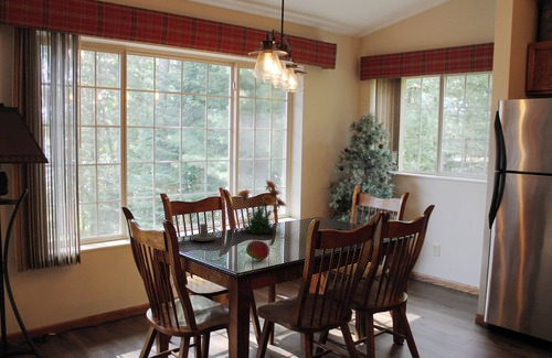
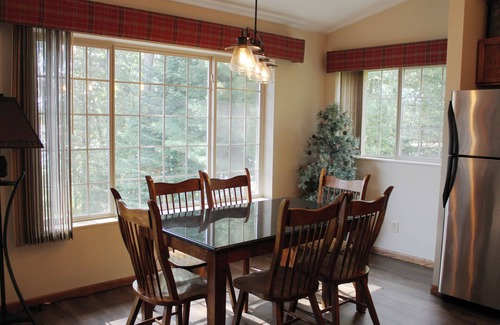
- candle holder [190,223,222,242]
- fruit [245,239,272,261]
- flower plant [235,178,288,235]
